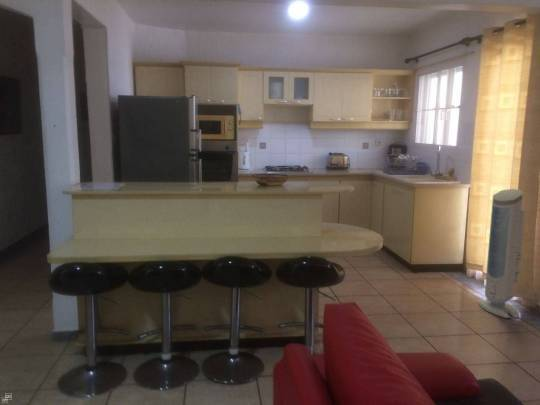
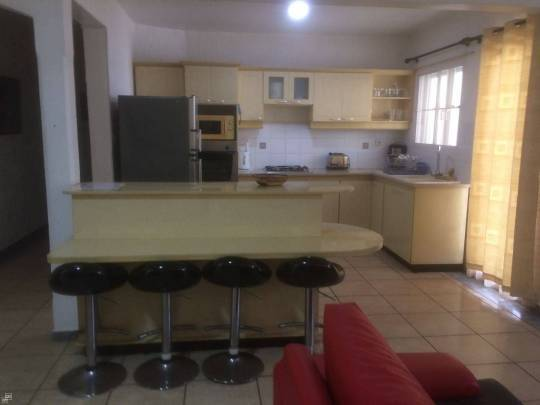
- air purifier [477,188,526,319]
